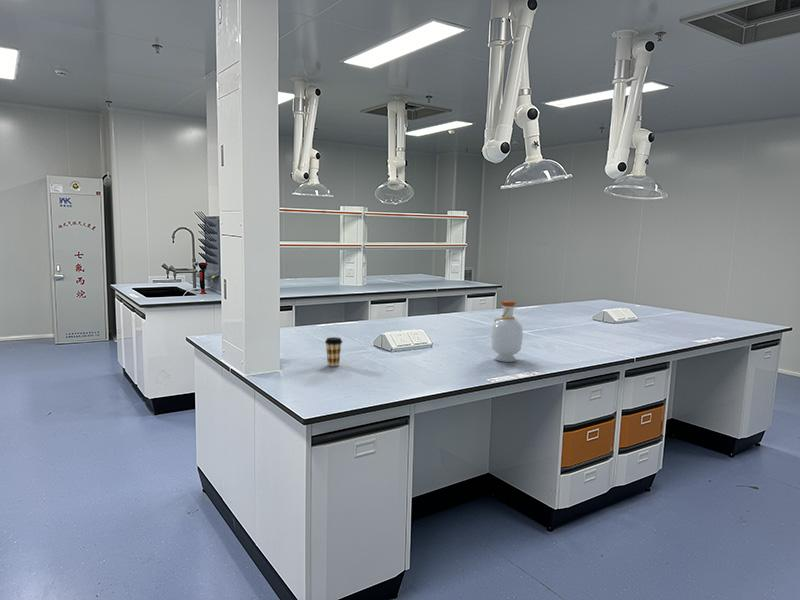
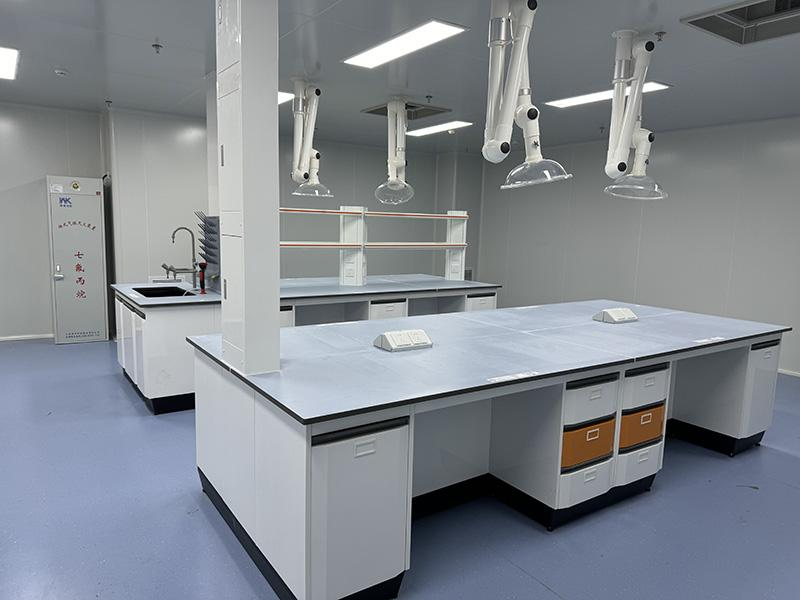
- coffee cup [324,336,343,367]
- bottle [490,300,524,363]
